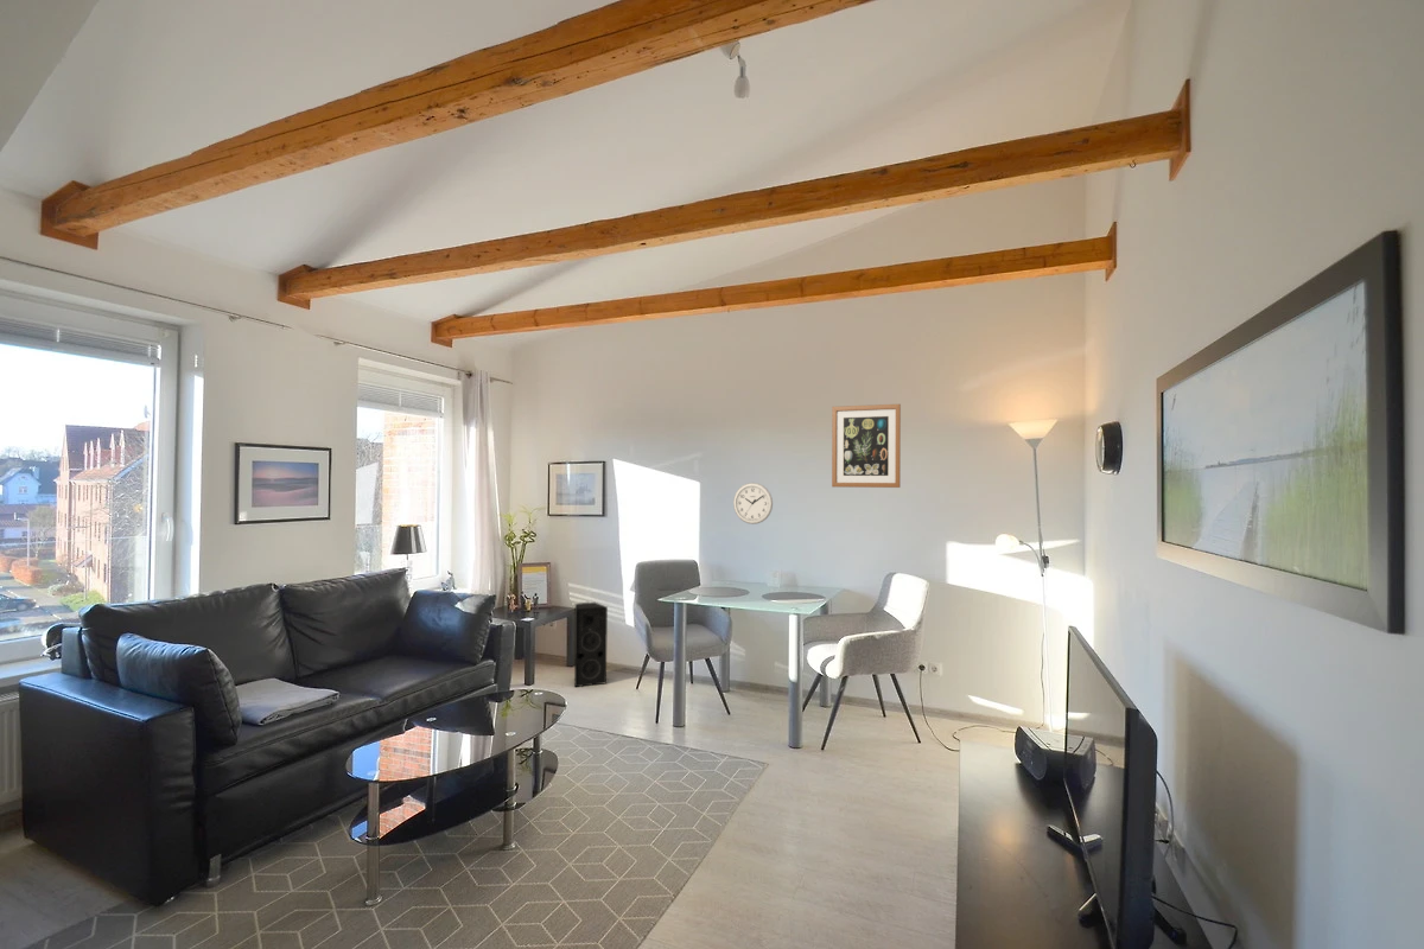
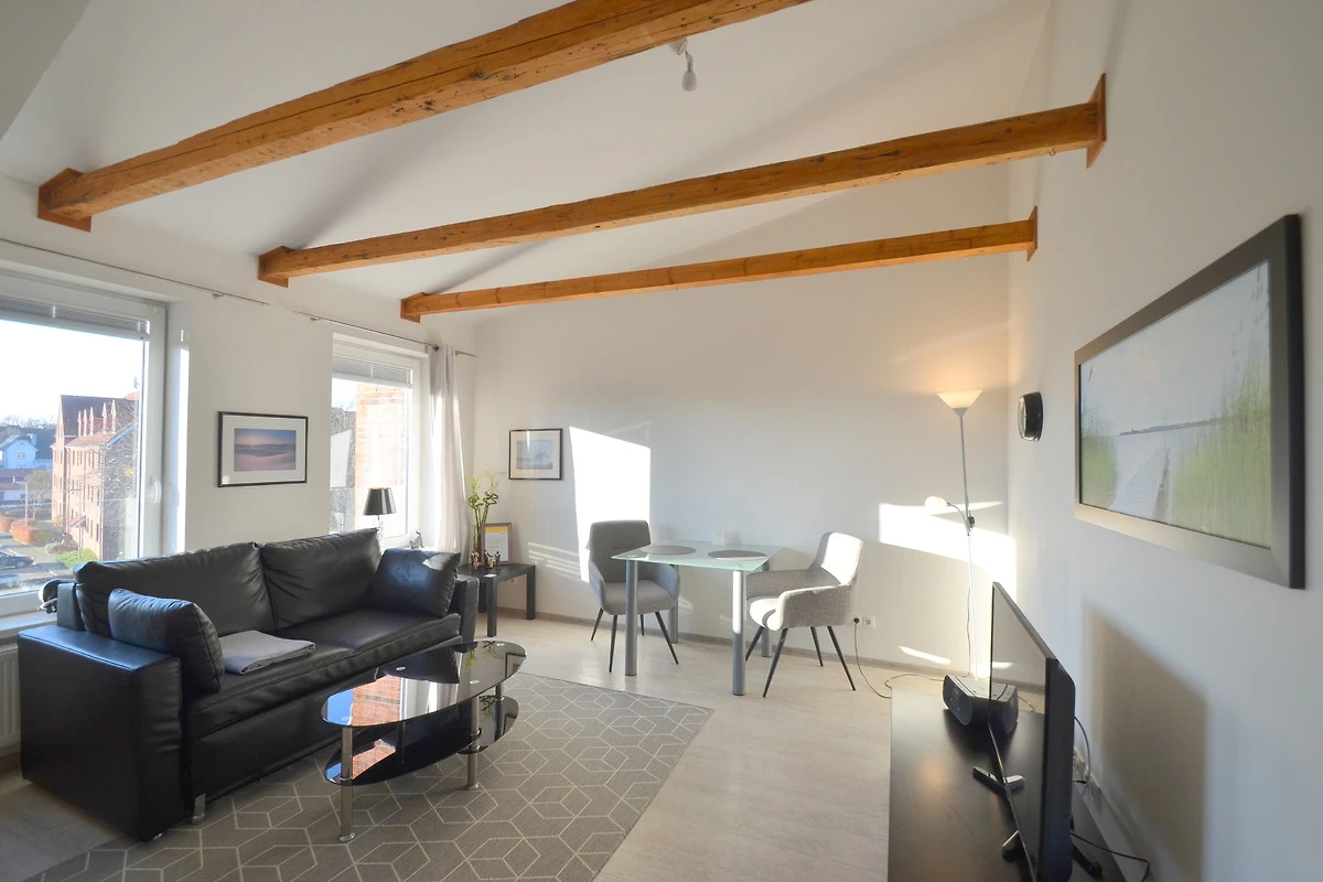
- wall art [831,403,902,489]
- wall clock [732,482,774,526]
- speaker [573,601,609,688]
